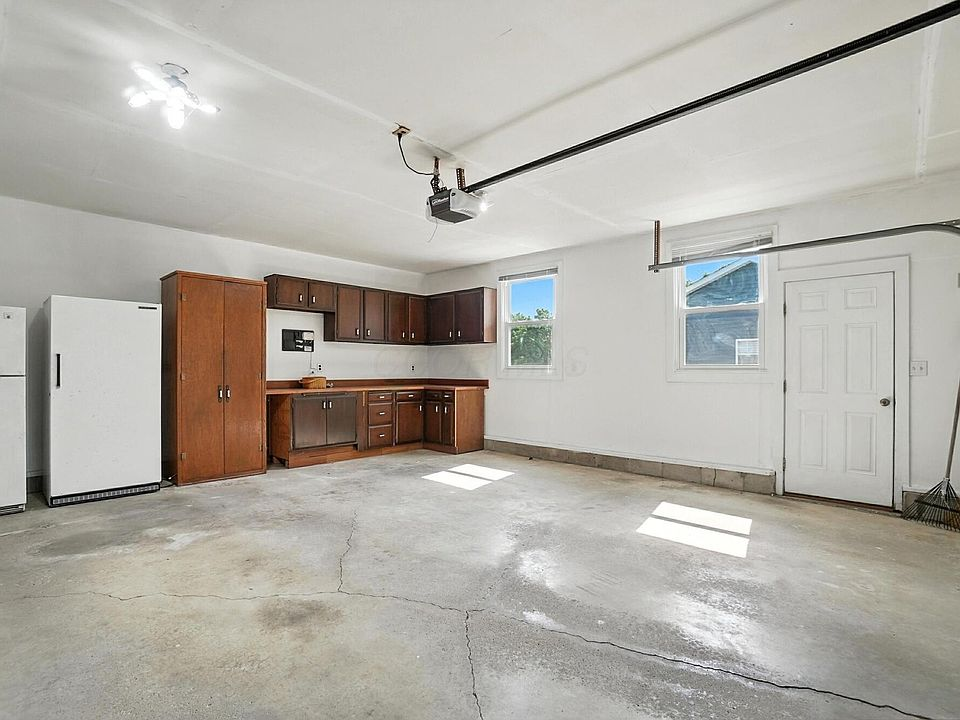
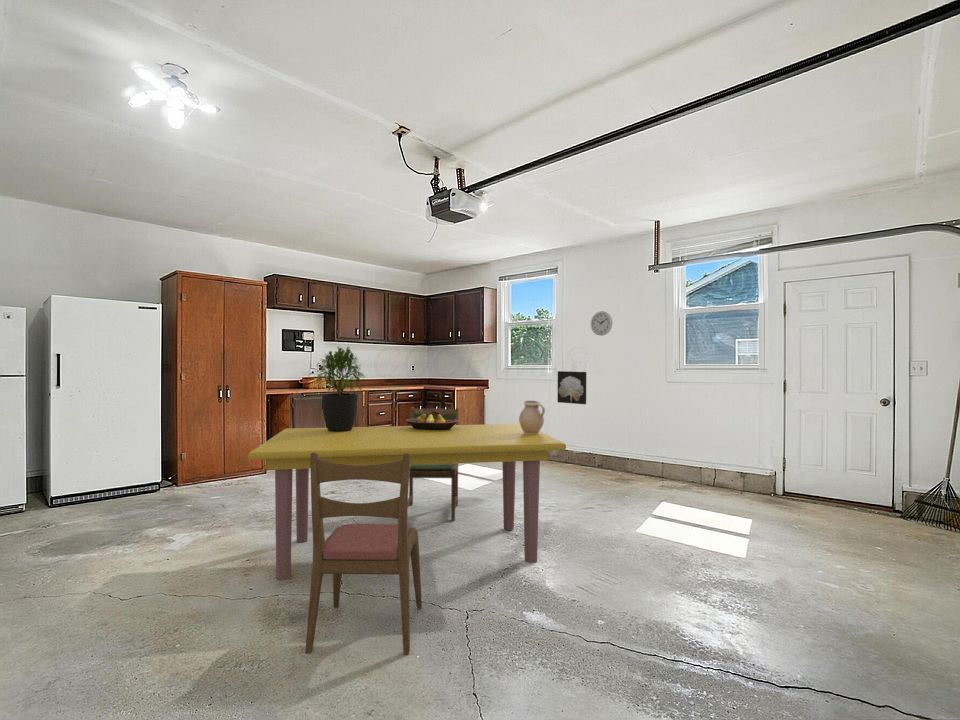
+ dining chair [408,406,460,522]
+ potted plant [314,344,366,432]
+ dining table [247,423,567,581]
+ wall art [557,370,587,405]
+ pitcher [518,400,546,434]
+ dining chair [304,453,423,656]
+ fruit bowl [405,413,458,430]
+ wall clock [589,310,614,337]
